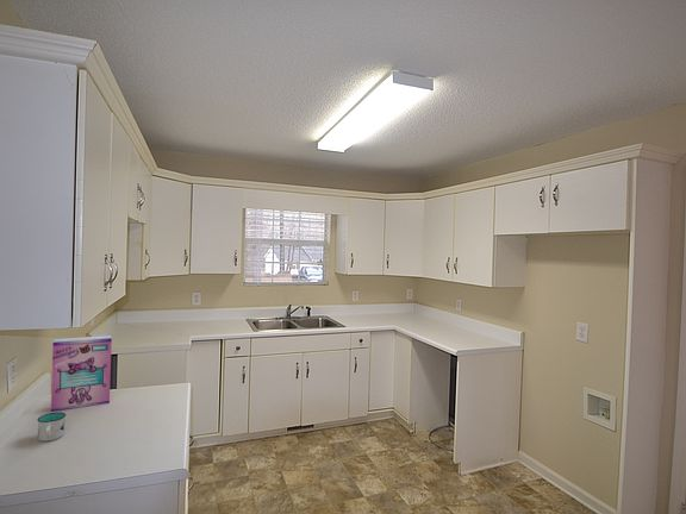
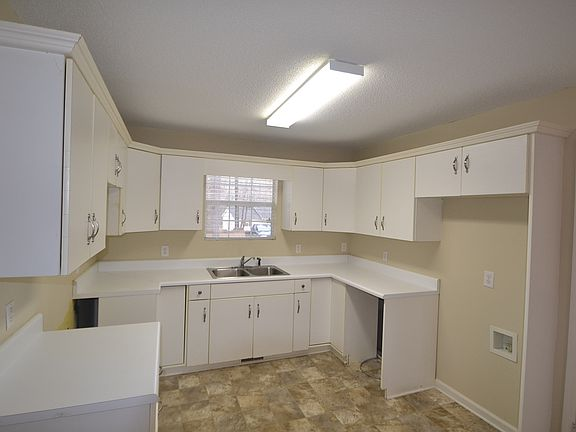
- mug [37,412,67,443]
- cereal box [50,334,113,412]
